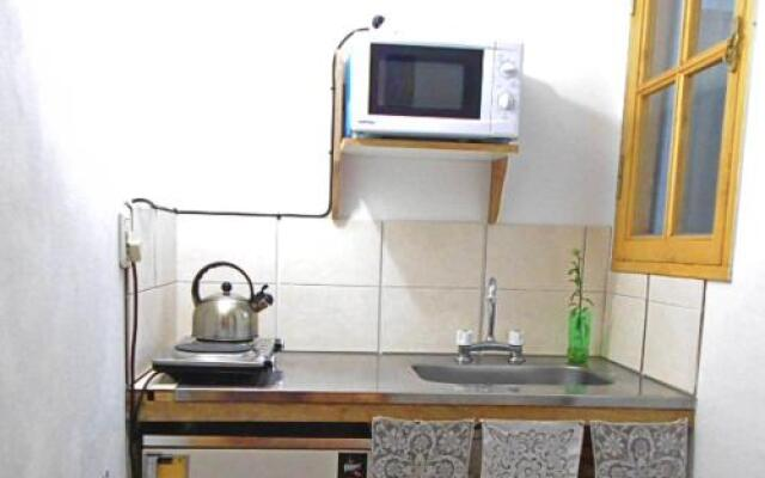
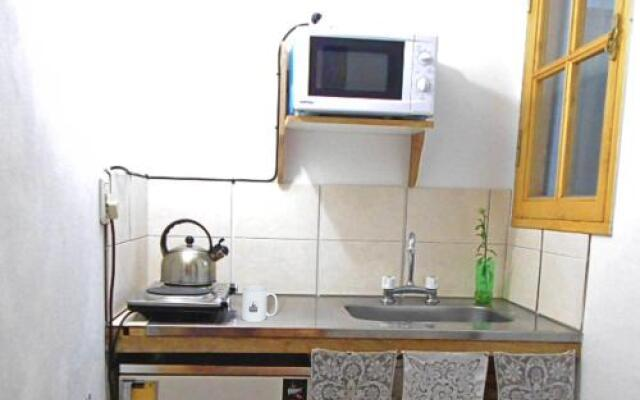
+ mug [241,285,279,323]
